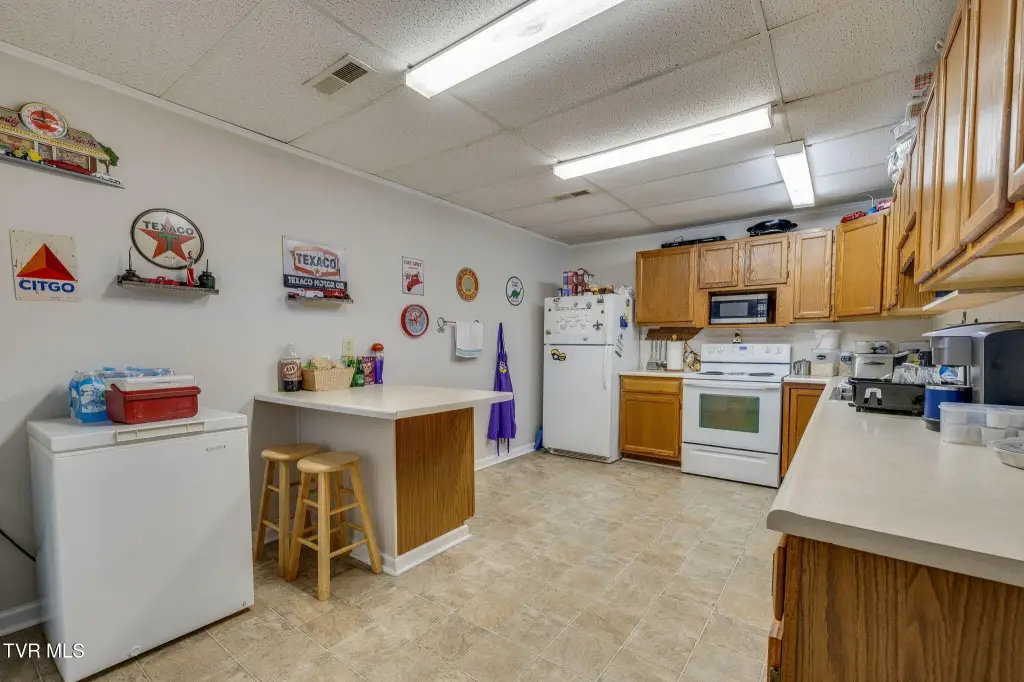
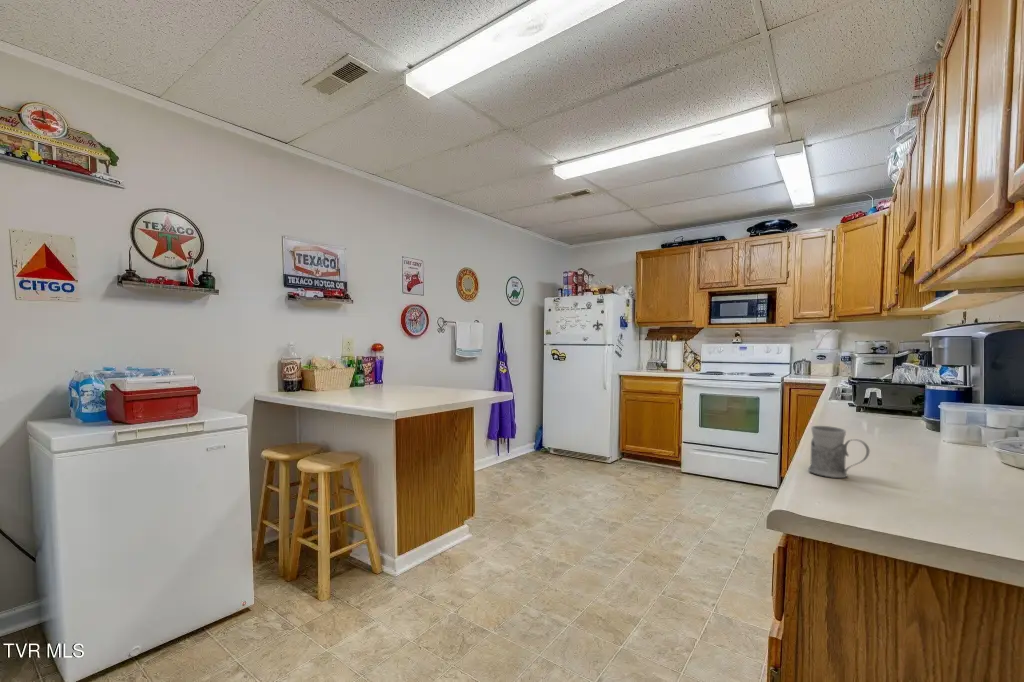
+ mug [807,425,871,479]
